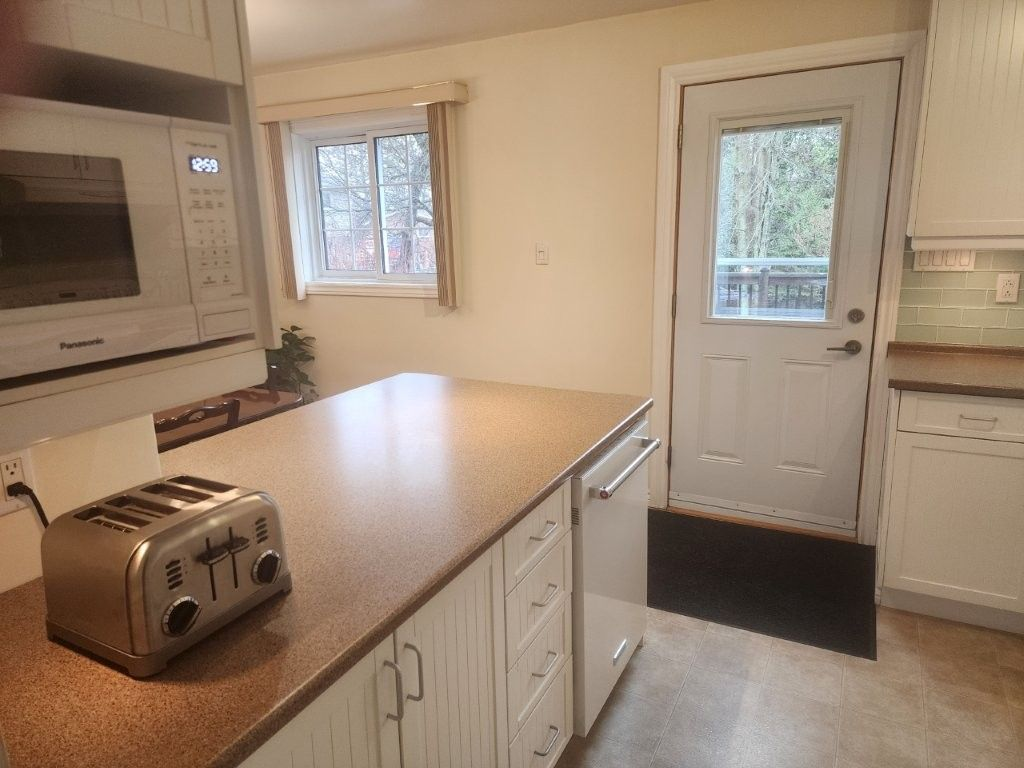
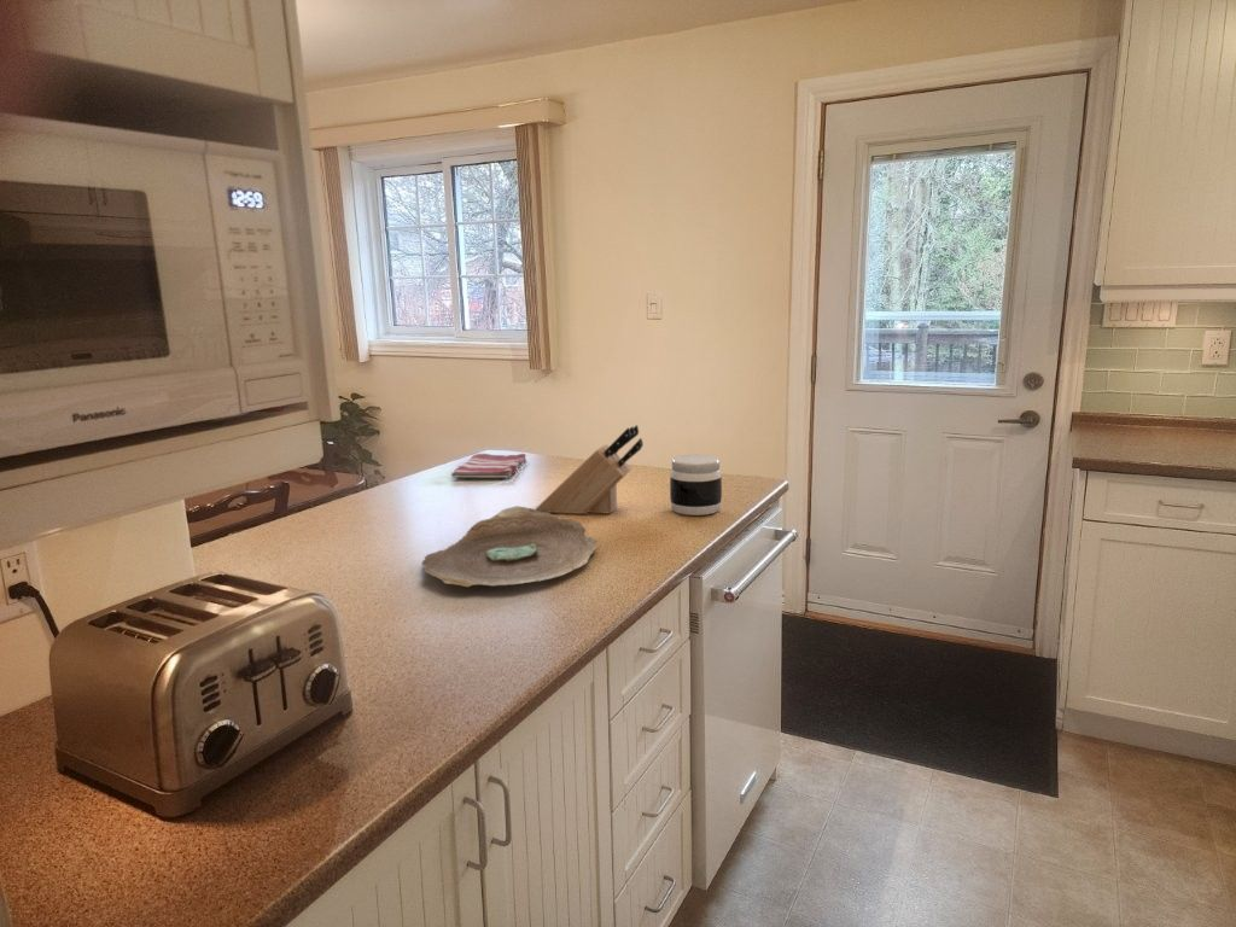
+ knife block [535,424,645,515]
+ dish towel [450,453,527,479]
+ jar [669,454,723,517]
+ decorative bowl [420,505,599,588]
